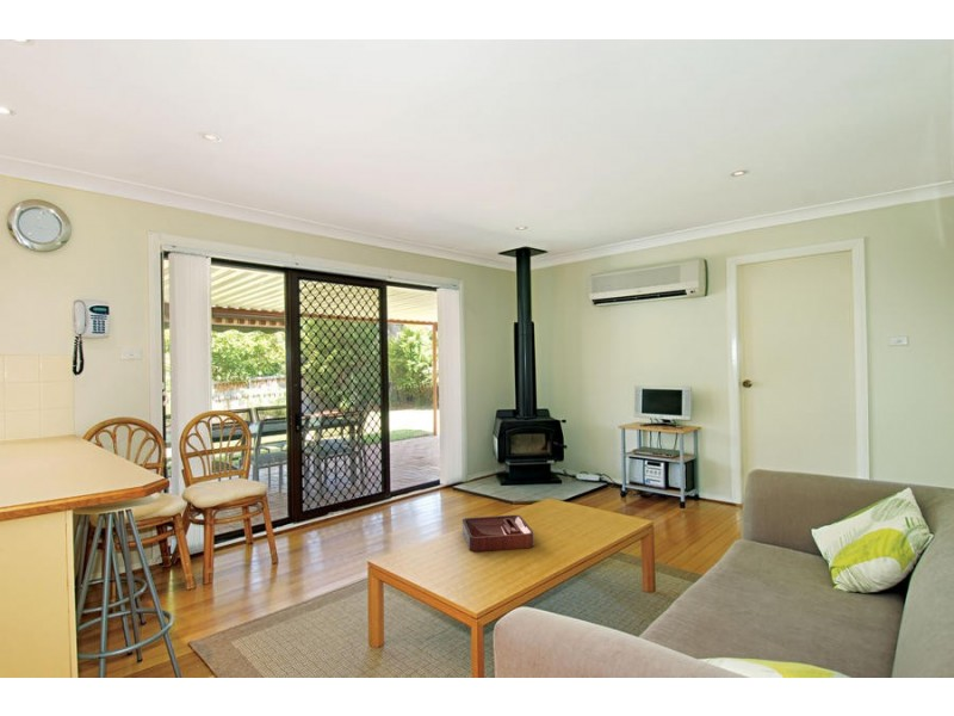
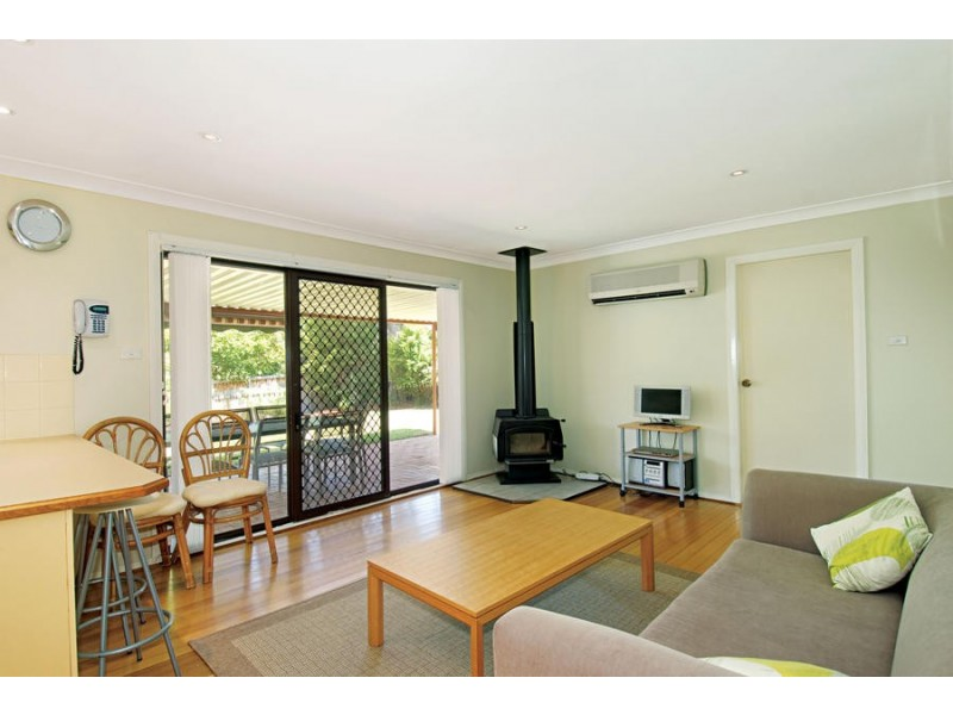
- decorative tray [461,514,535,553]
